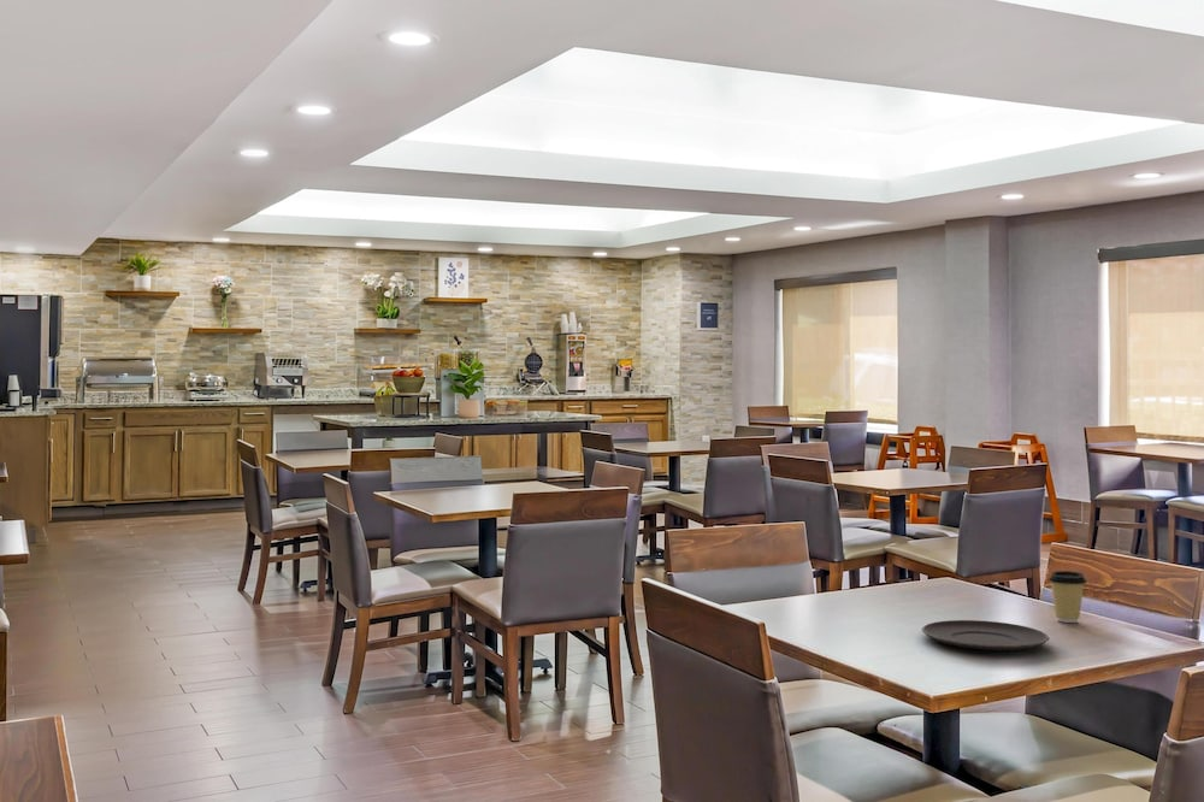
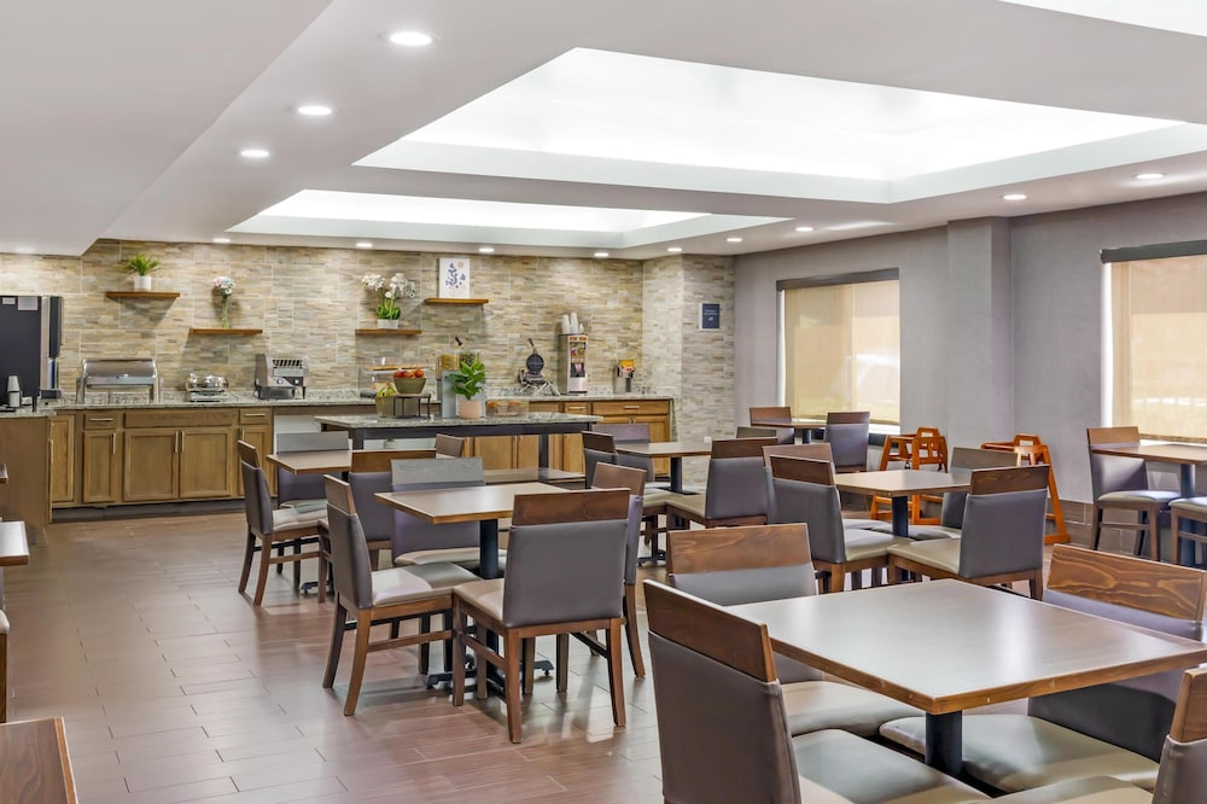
- plate [921,619,1050,651]
- coffee cup [1047,570,1088,624]
